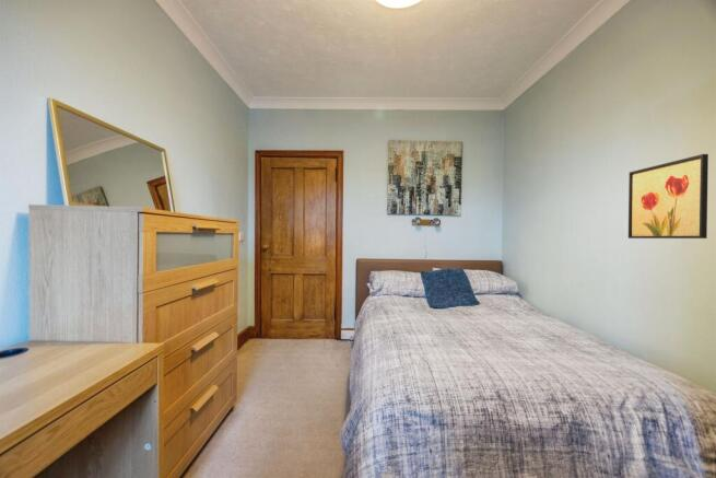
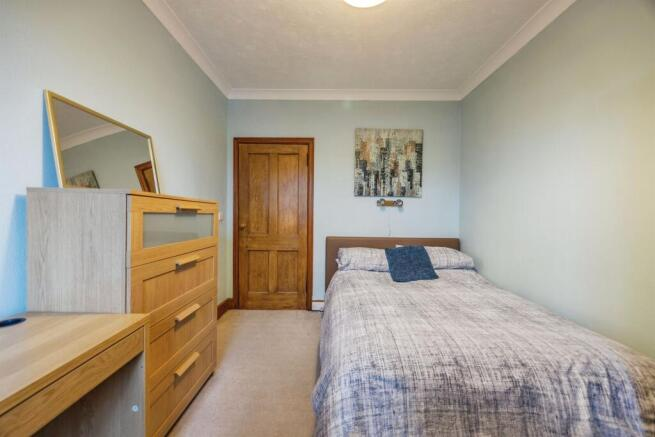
- wall art [627,153,709,240]
